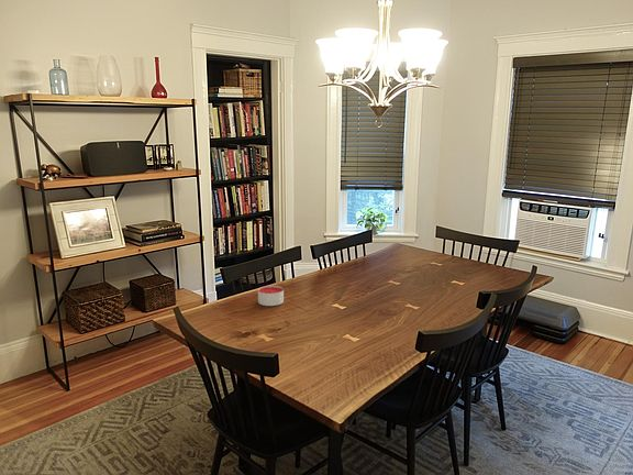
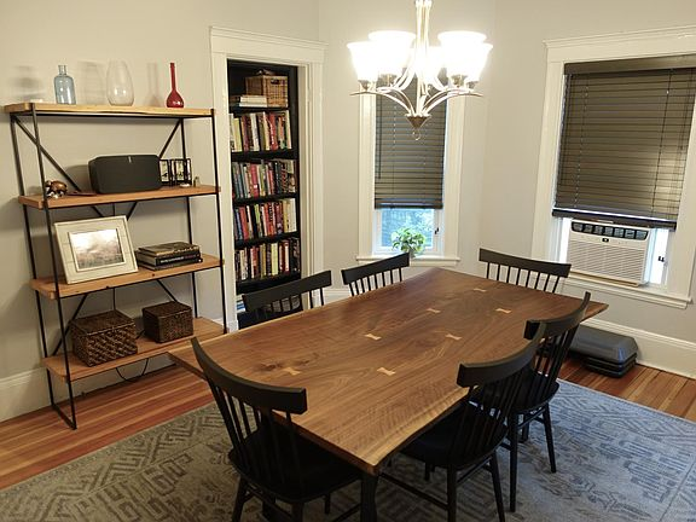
- candle [257,285,285,307]
